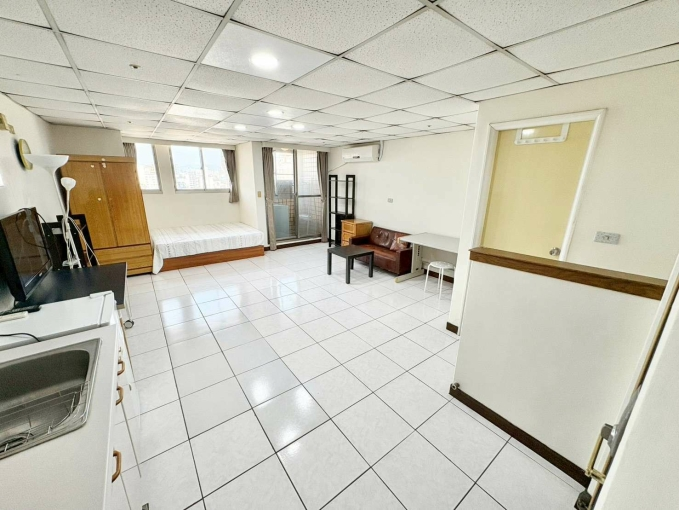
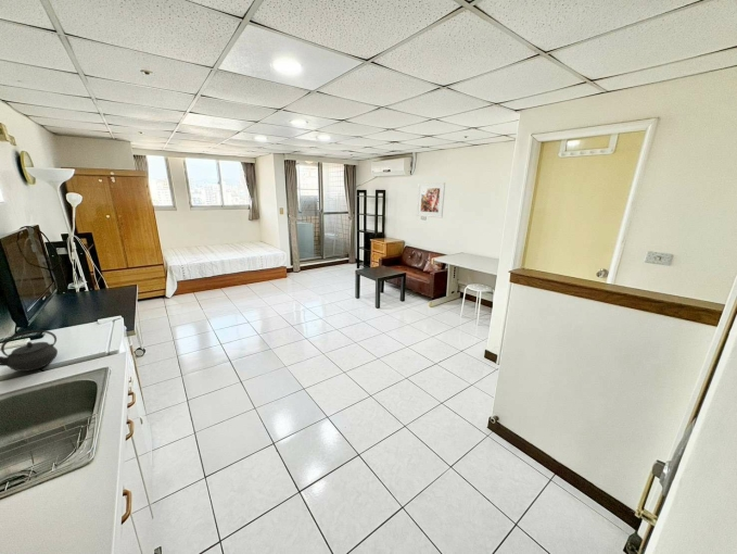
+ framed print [416,181,446,219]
+ kettle [0,329,59,373]
